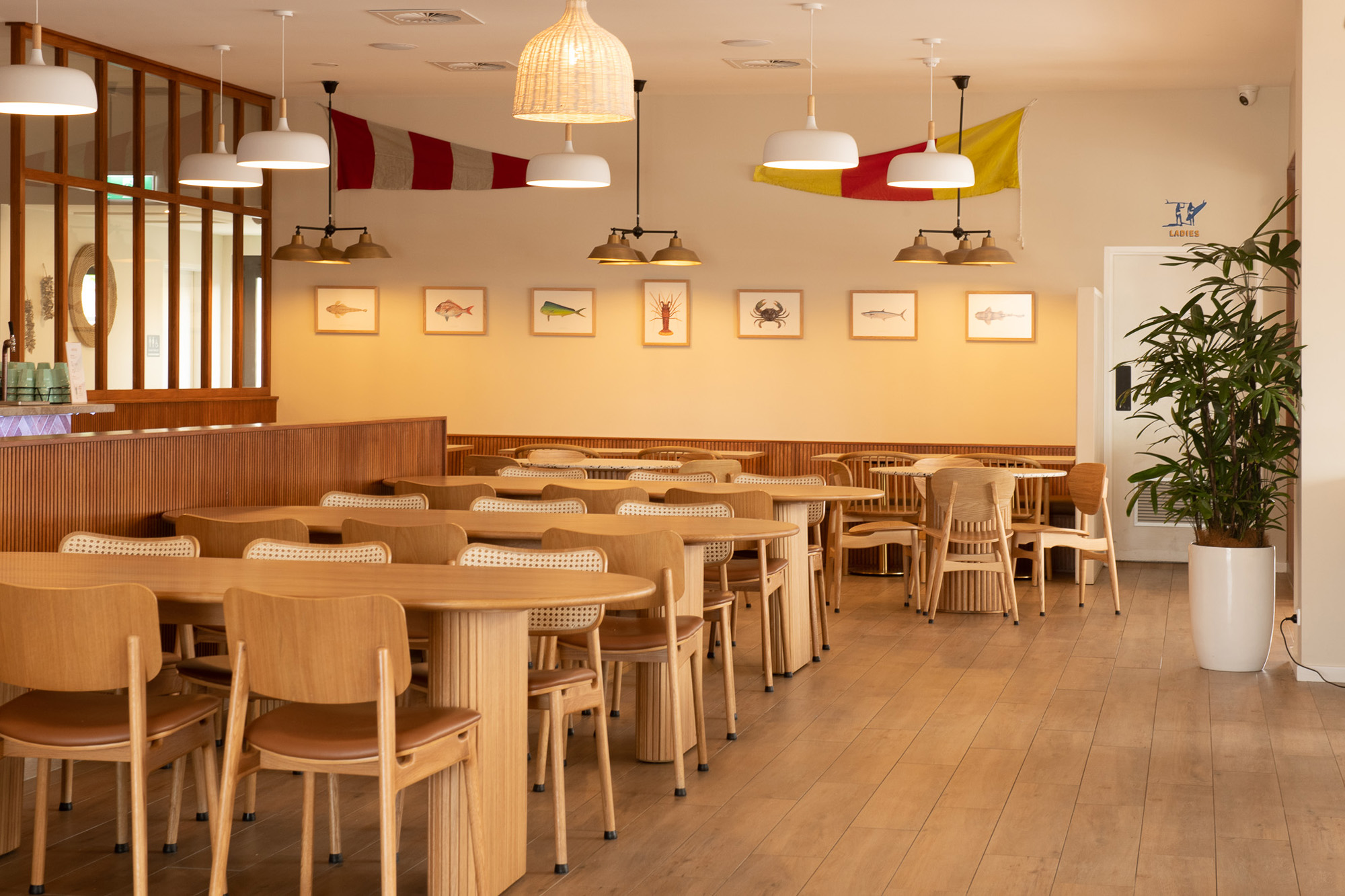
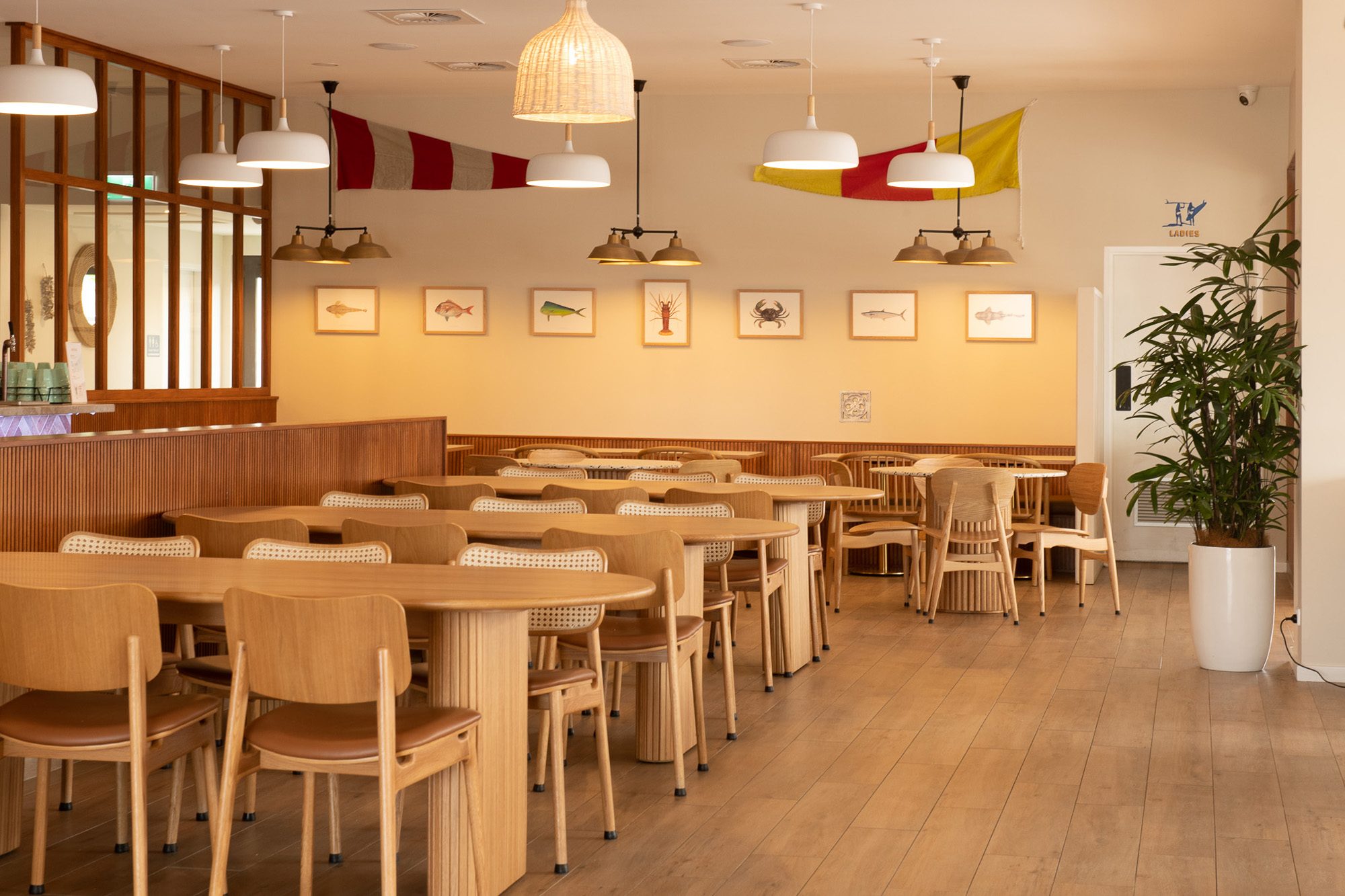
+ wall ornament [839,390,872,423]
